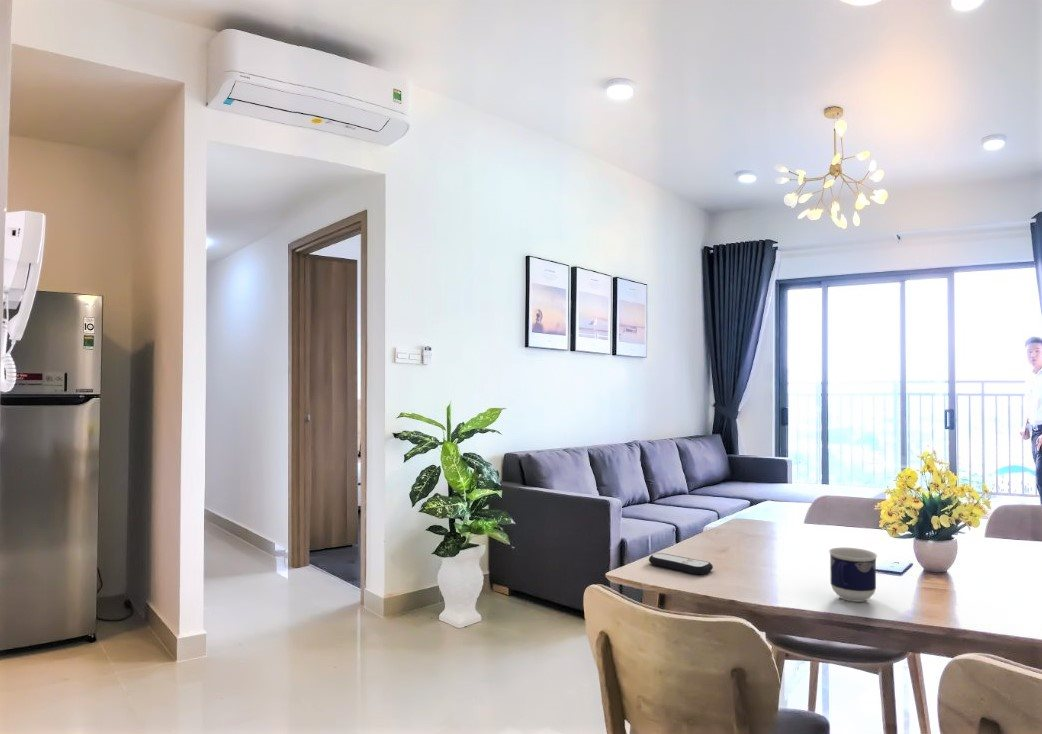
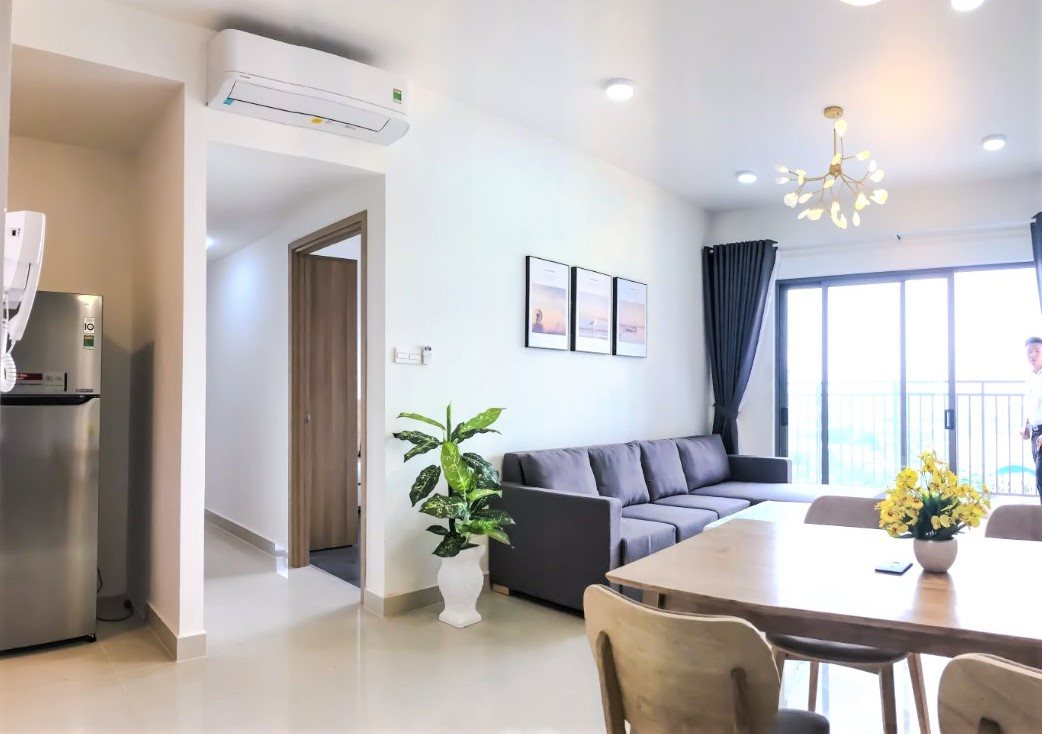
- remote control [648,552,714,575]
- cup [828,547,878,603]
